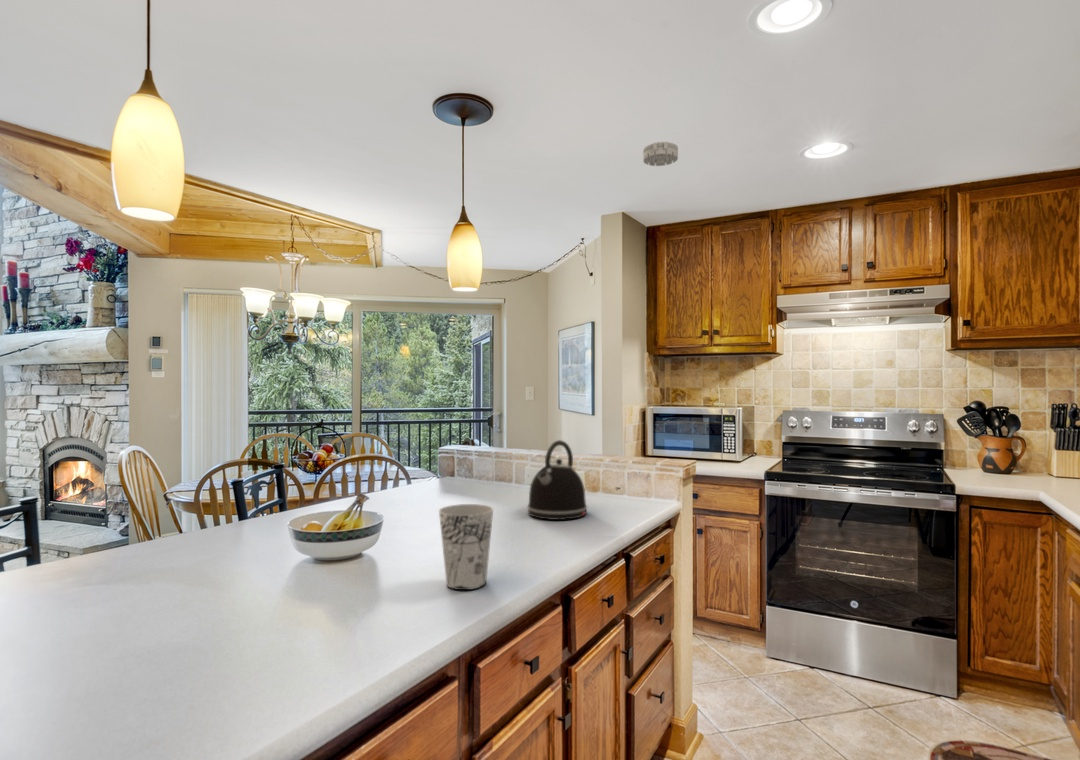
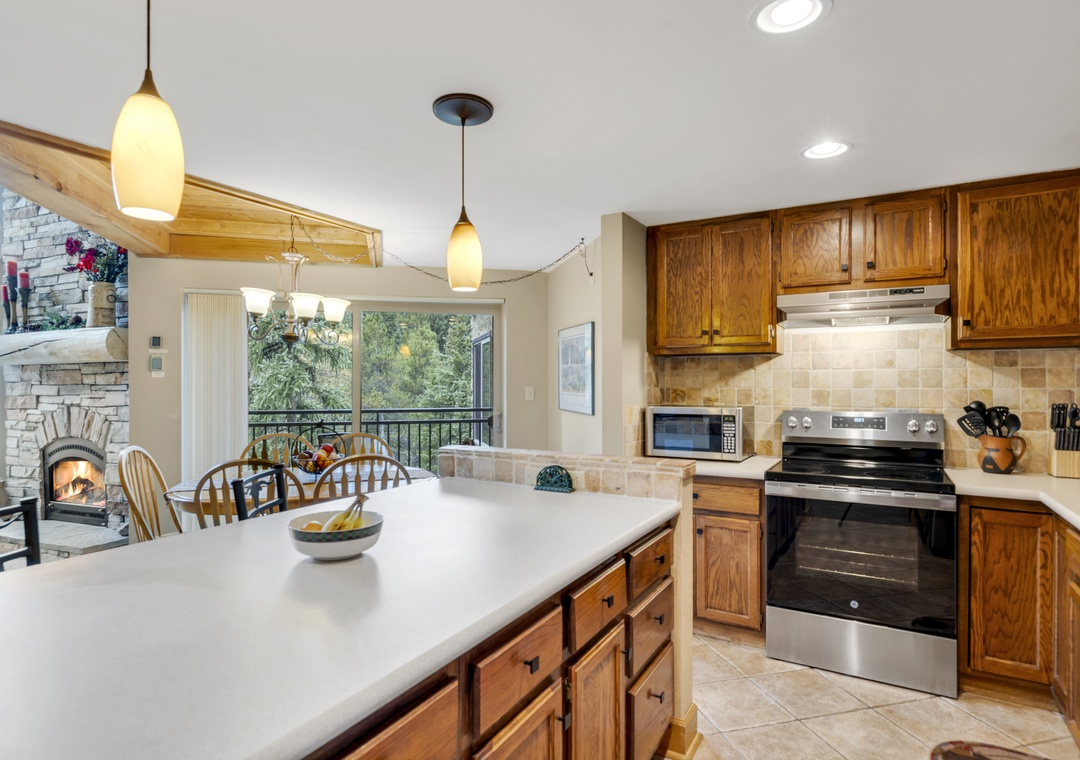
- smoke detector [642,141,679,167]
- cup [438,503,494,591]
- kettle [526,439,588,521]
